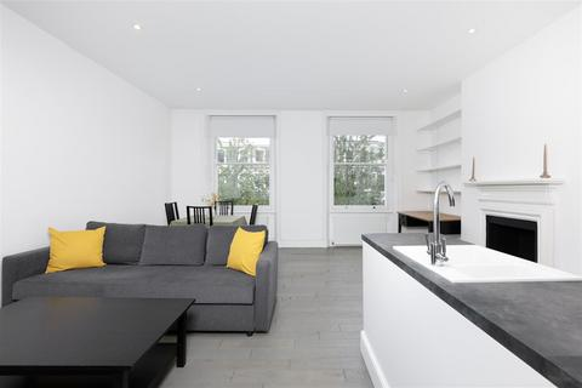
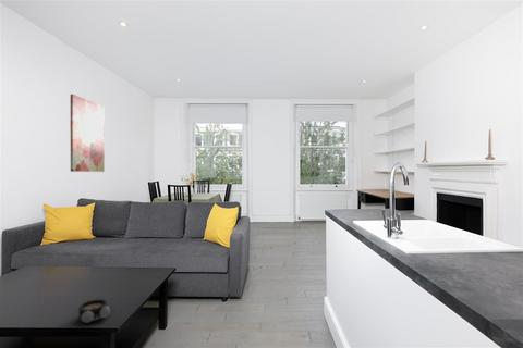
+ wall art [70,94,106,173]
+ alarm clock [77,298,111,324]
